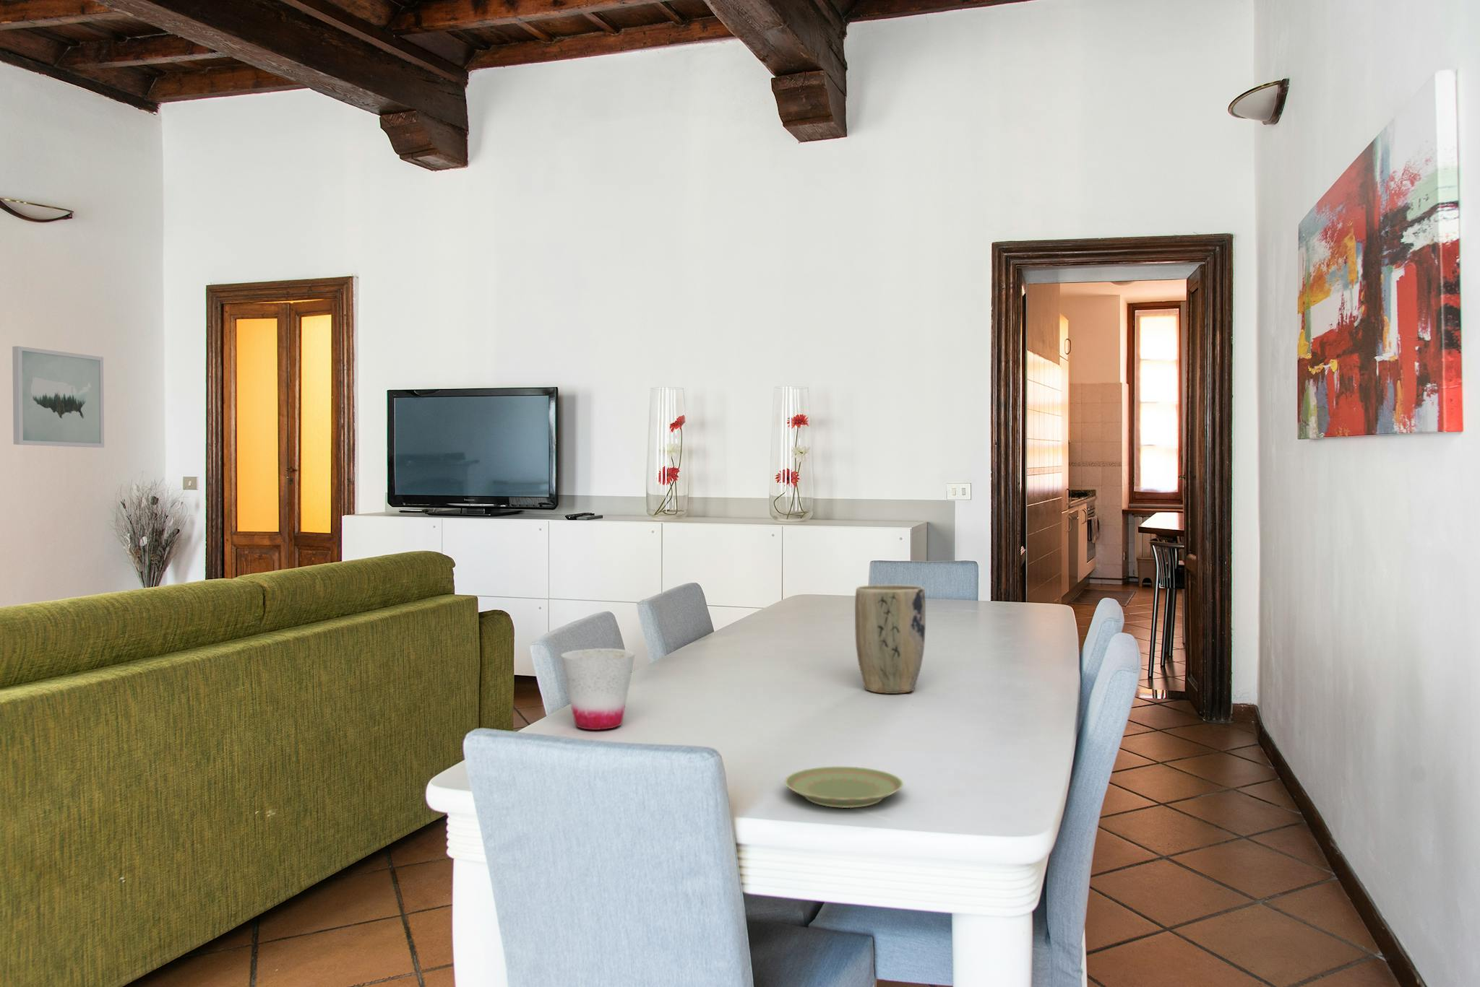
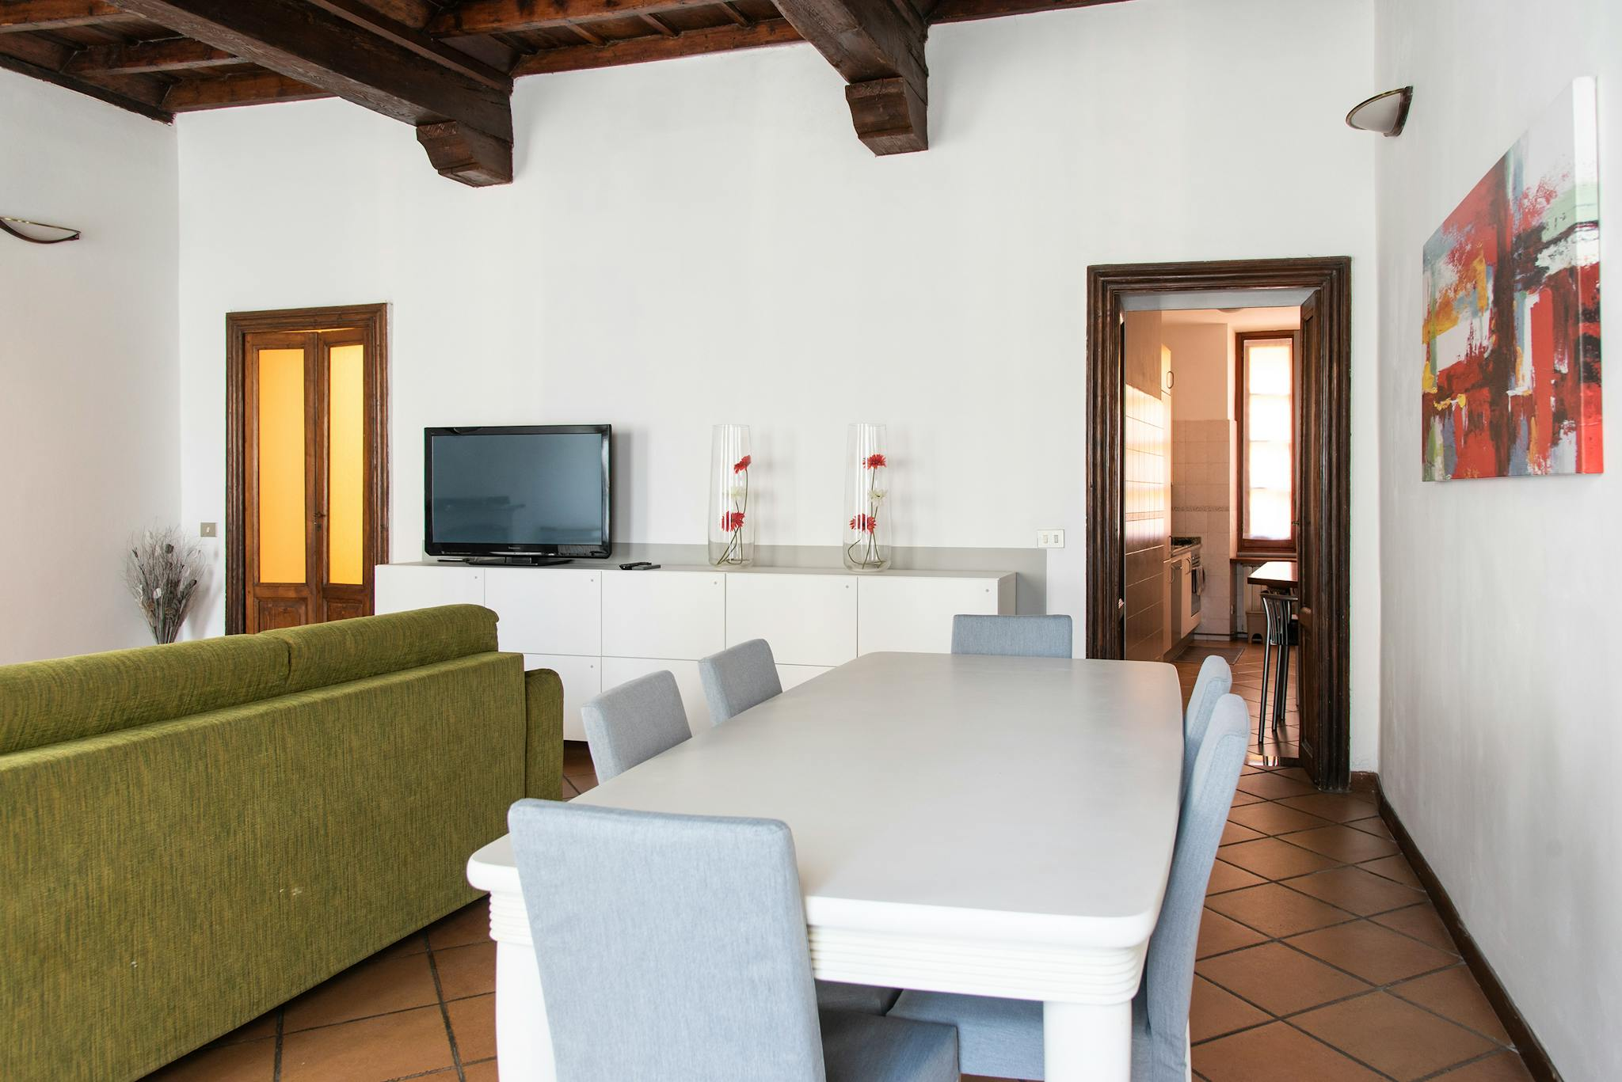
- plant pot [854,584,927,695]
- wall art [11,345,105,448]
- cup [560,648,636,730]
- plate [785,766,904,809]
